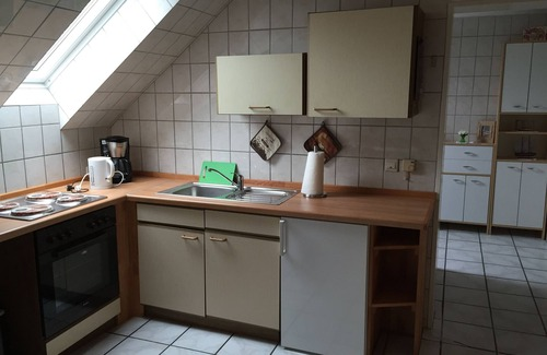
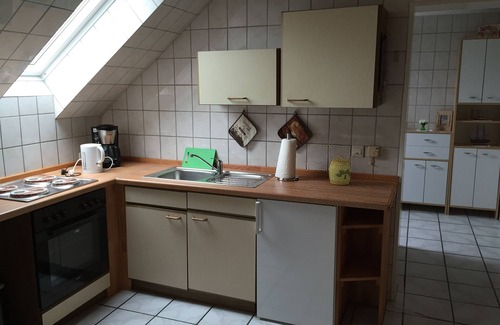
+ jar [328,153,352,186]
